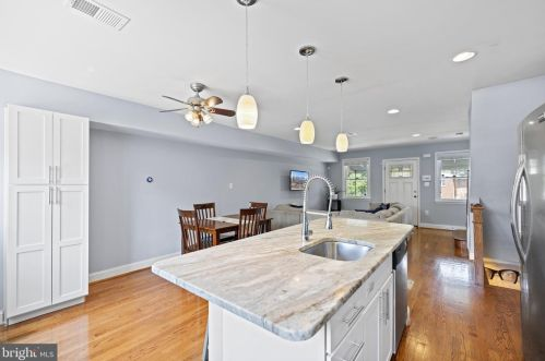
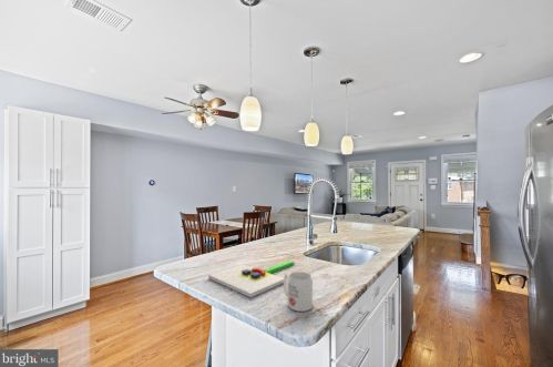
+ mug [283,271,314,313]
+ chopping board [207,259,295,298]
